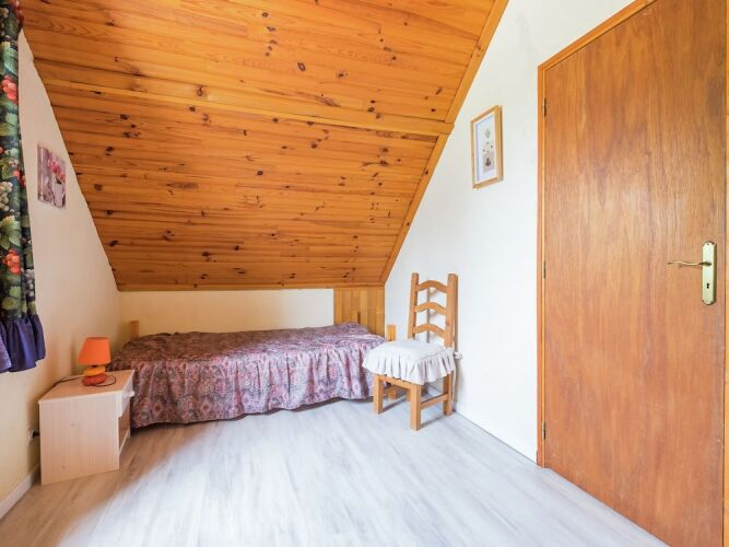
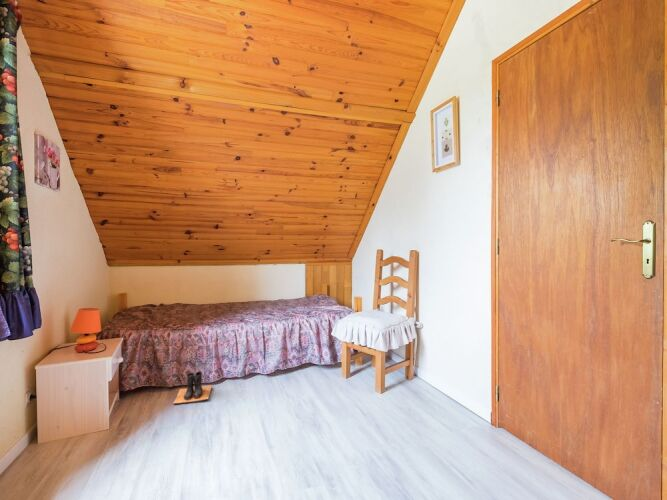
+ boots [172,371,213,405]
